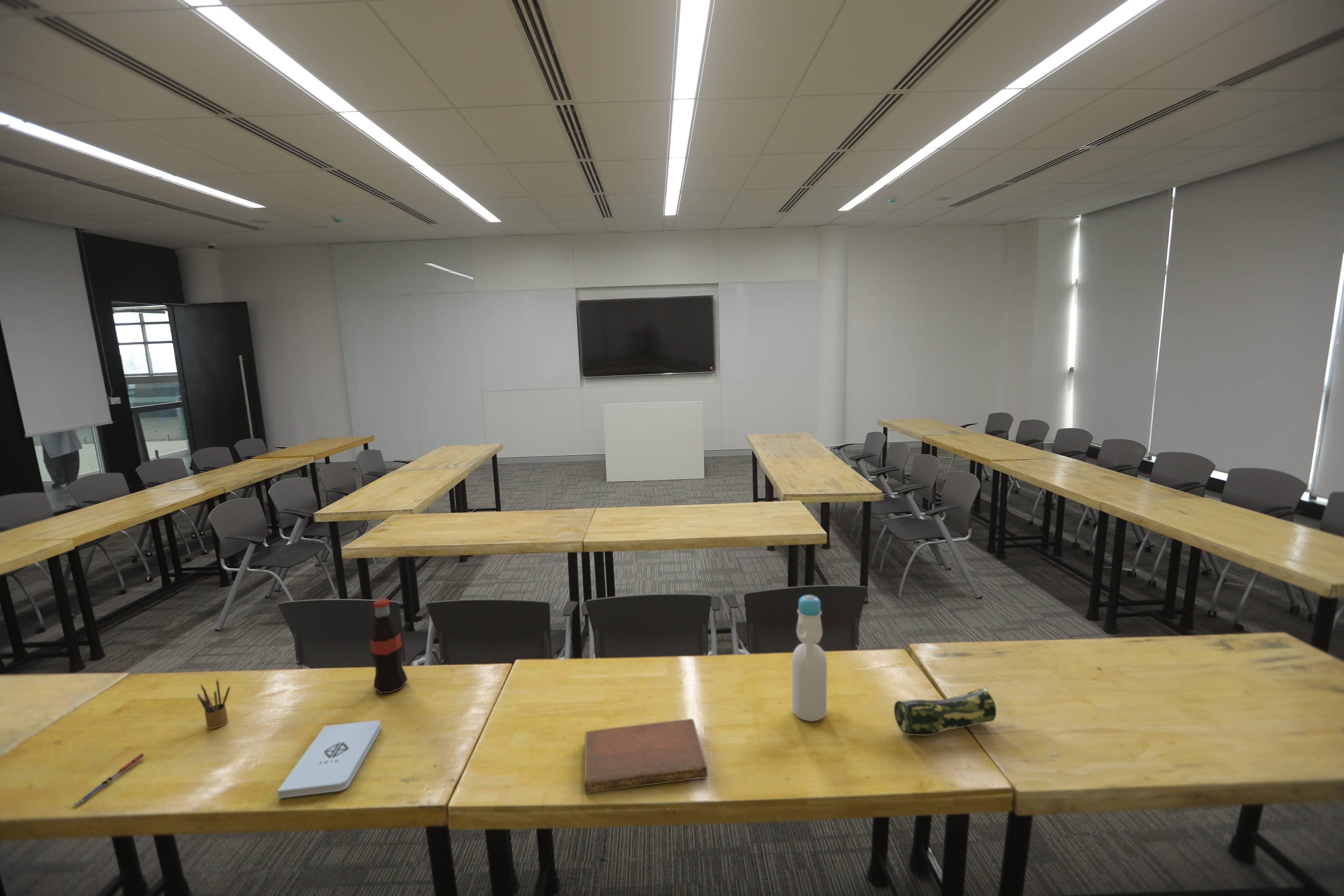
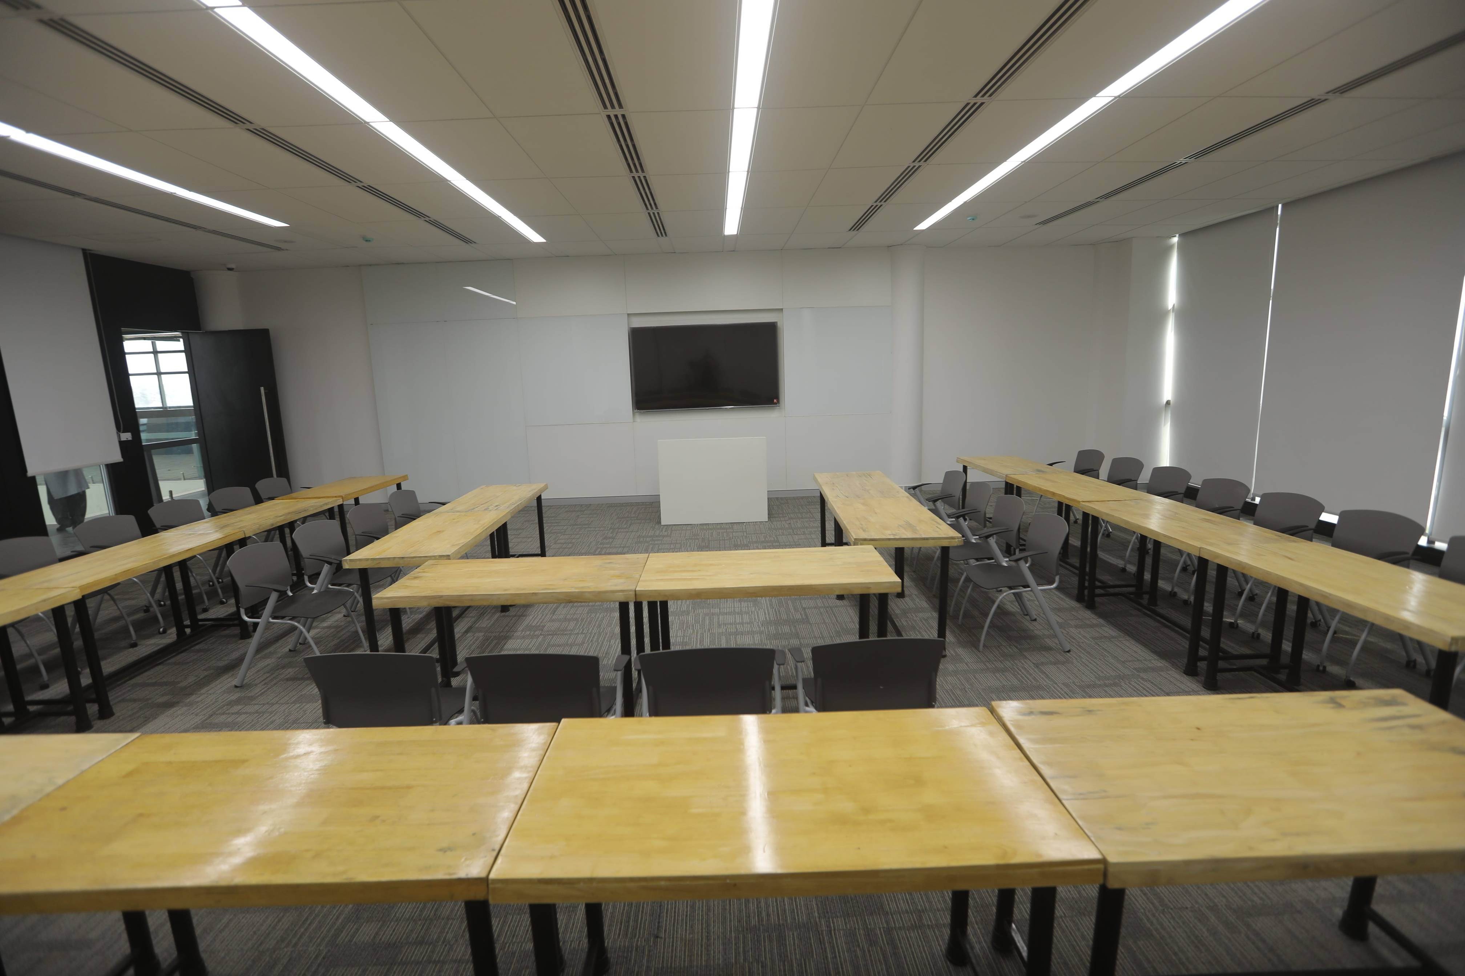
- notepad [277,720,381,799]
- pen [73,753,146,806]
- bottle [792,595,827,722]
- bottle [369,598,408,694]
- pencil case [894,687,997,736]
- notebook [584,718,708,794]
- pencil box [196,679,230,729]
